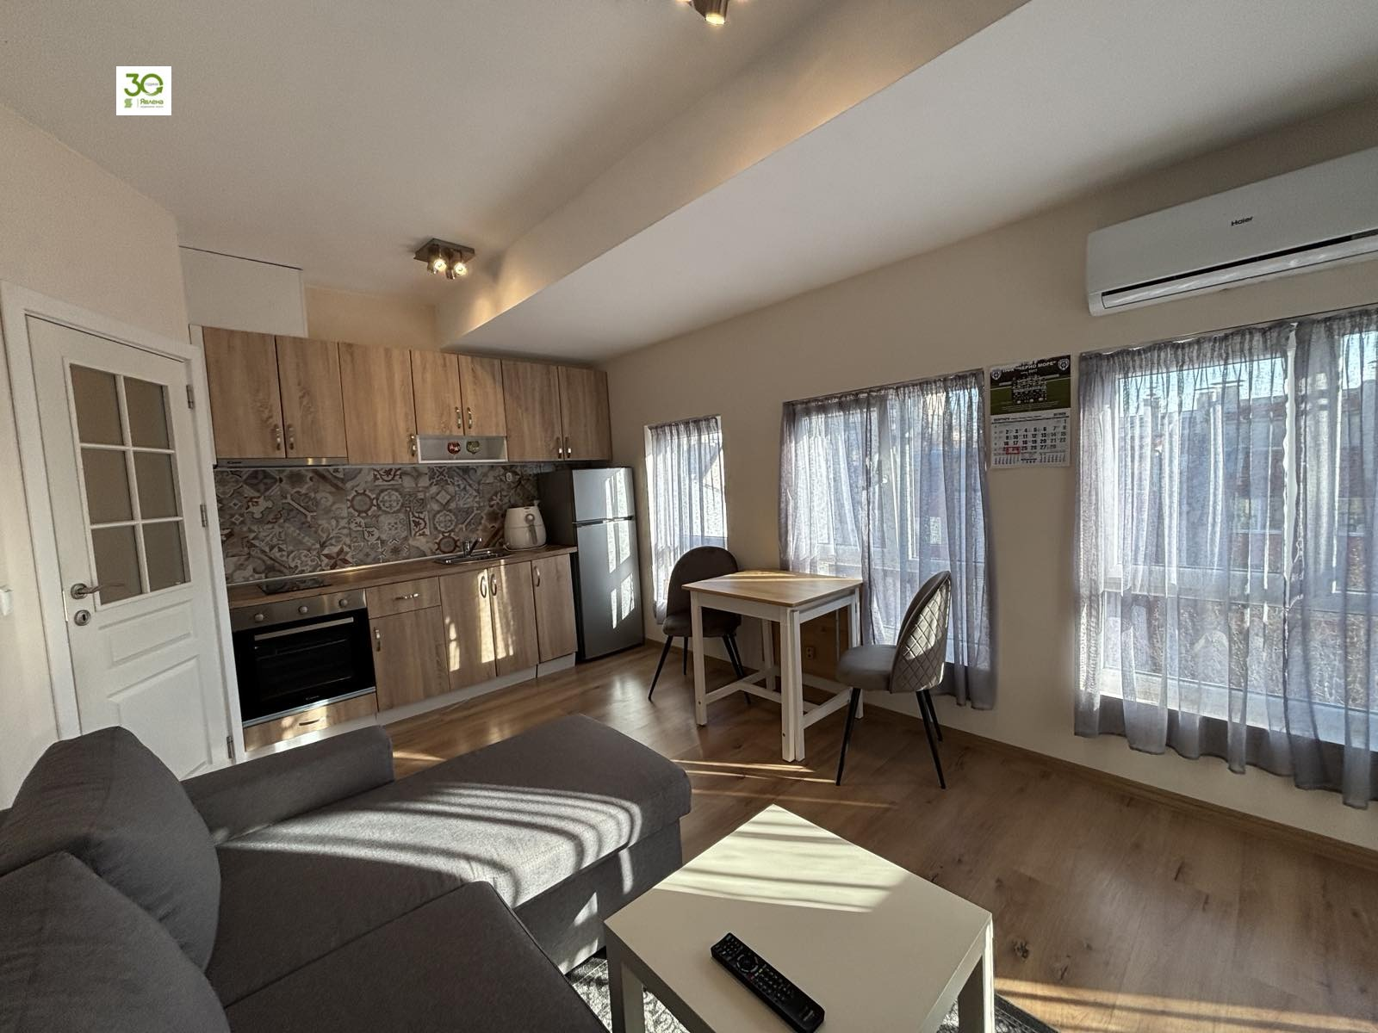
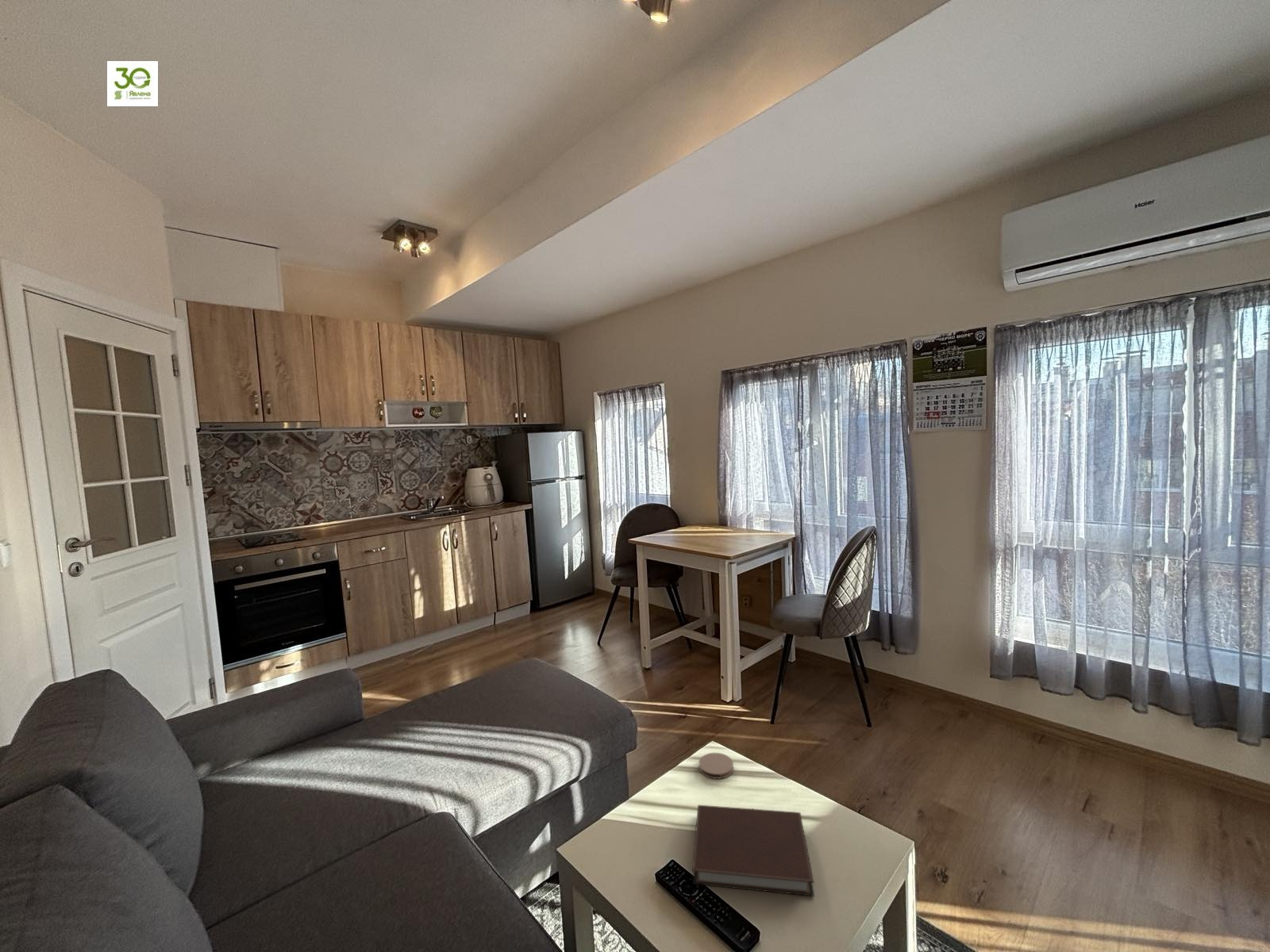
+ coaster [698,752,734,780]
+ notebook [691,804,815,897]
